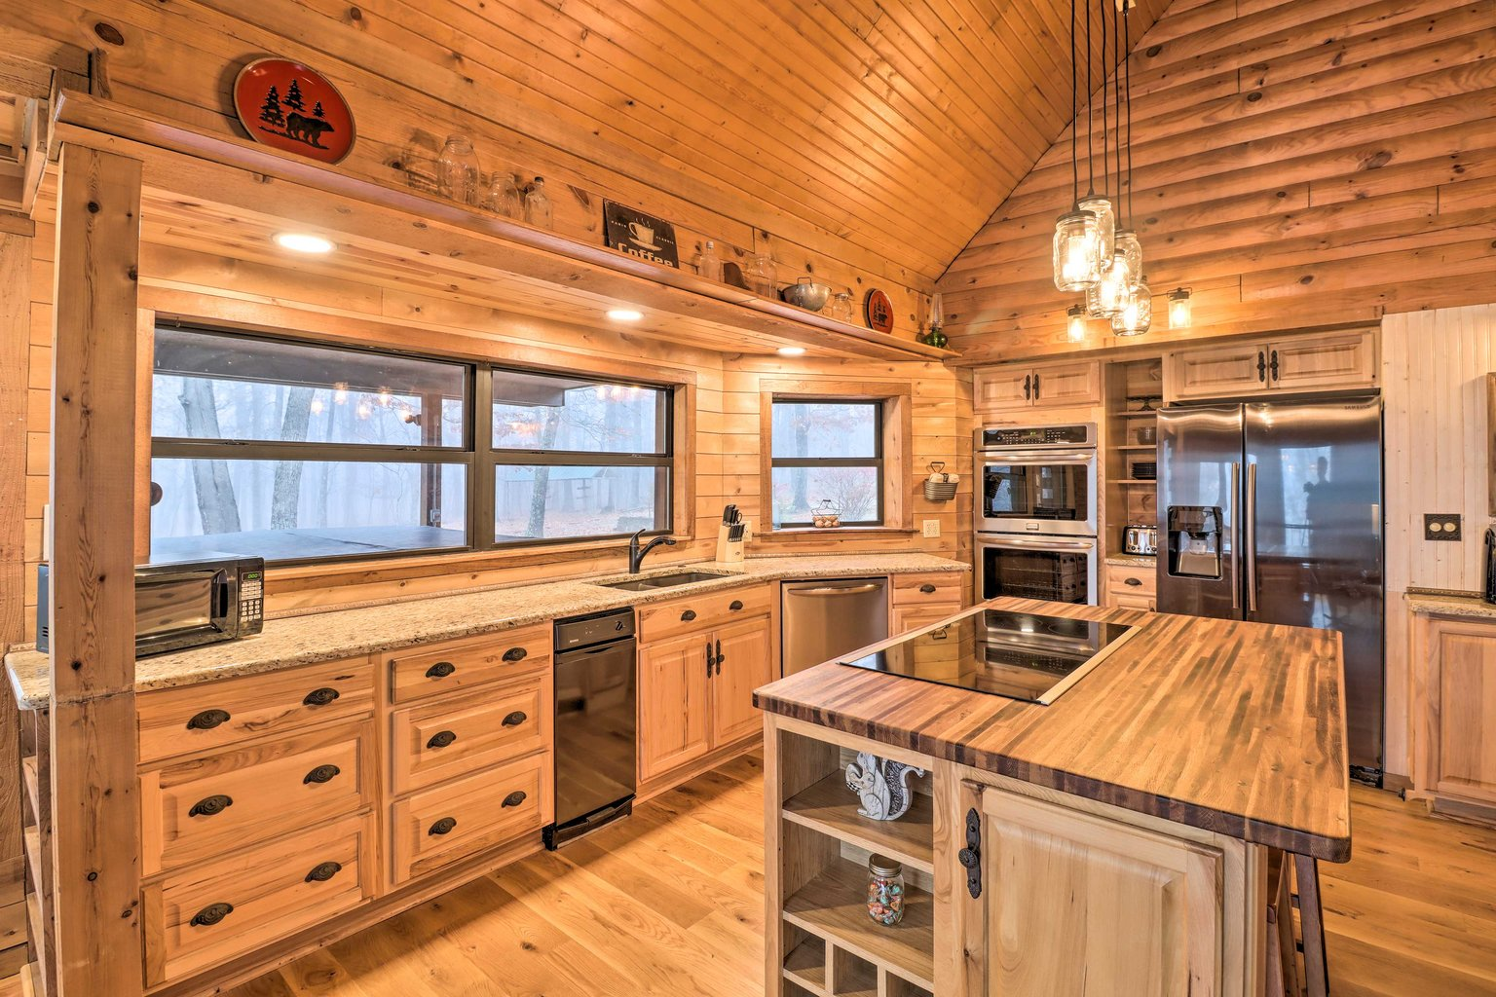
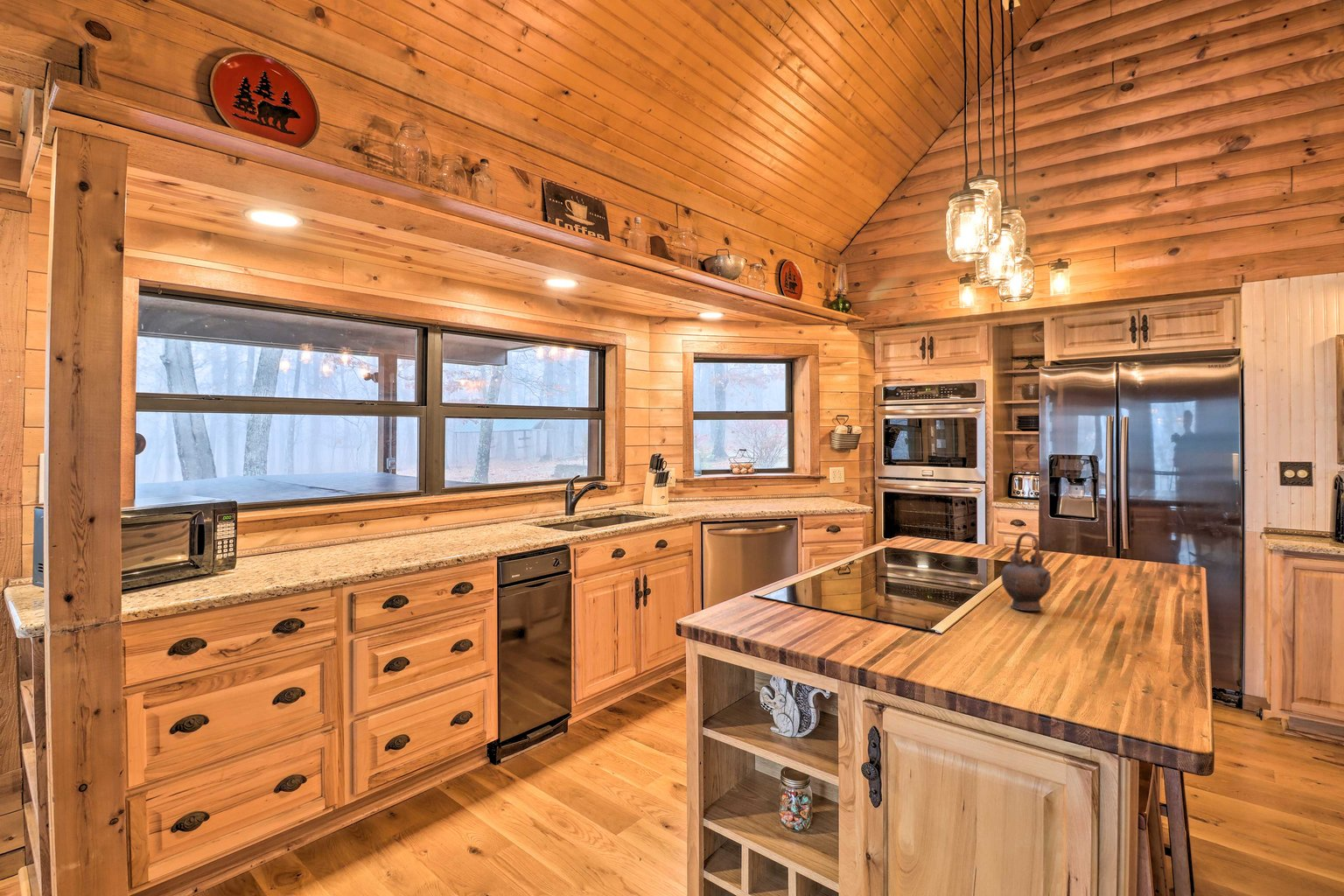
+ teapot [1000,531,1052,612]
